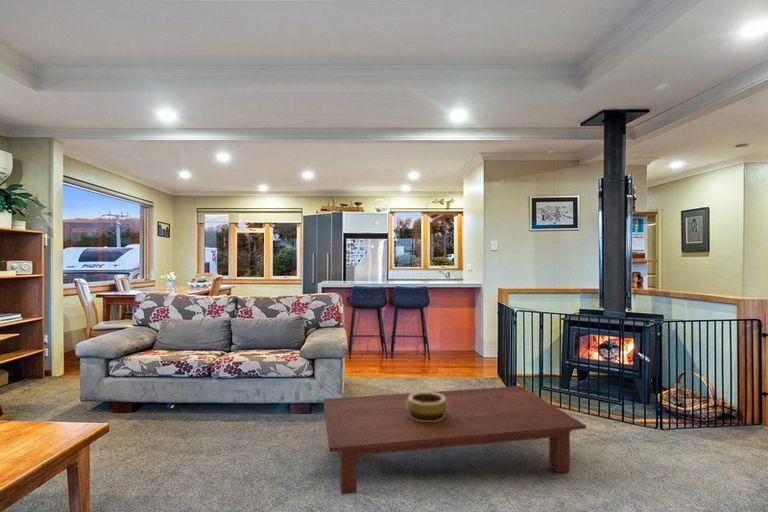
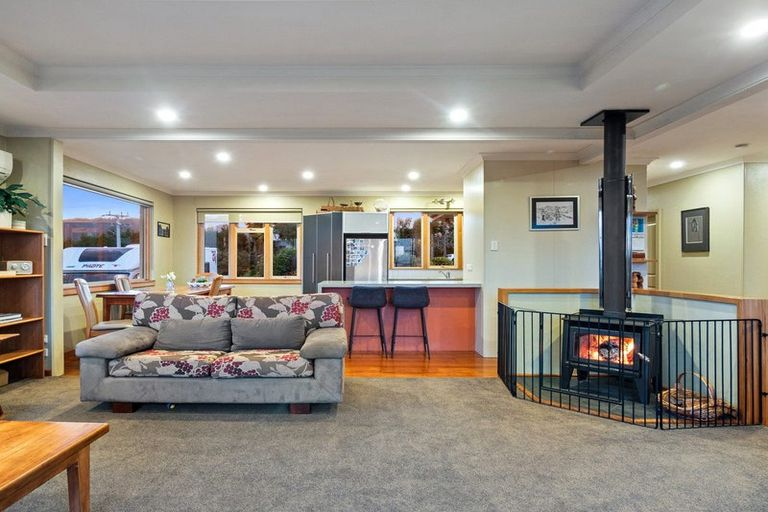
- decorative bowl [406,391,448,422]
- coffee table [322,385,587,496]
